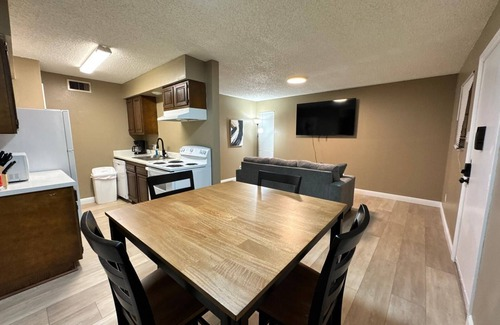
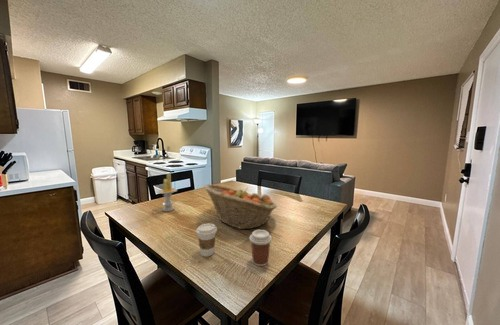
+ candle [156,173,178,213]
+ coffee cup [248,229,273,267]
+ fruit basket [203,183,278,230]
+ coffee cup [195,222,218,258]
